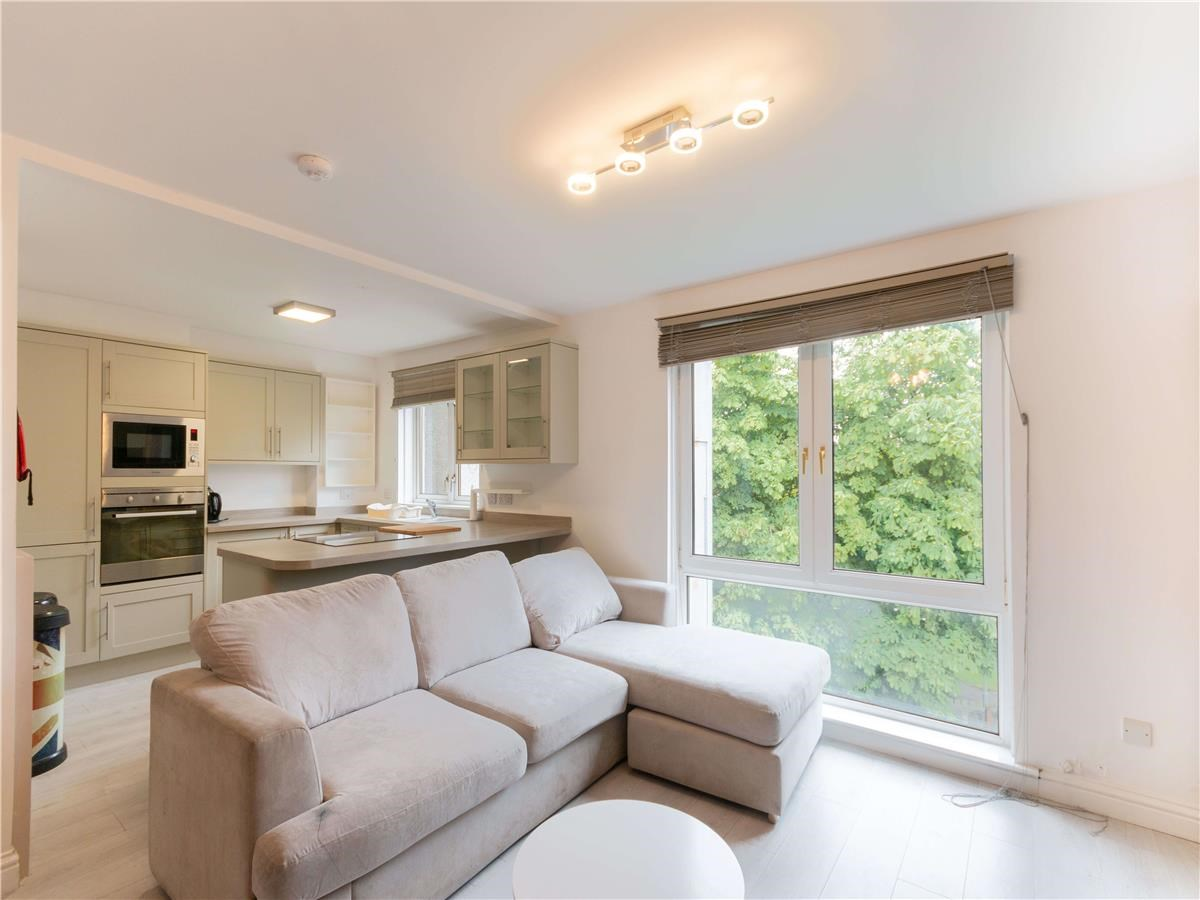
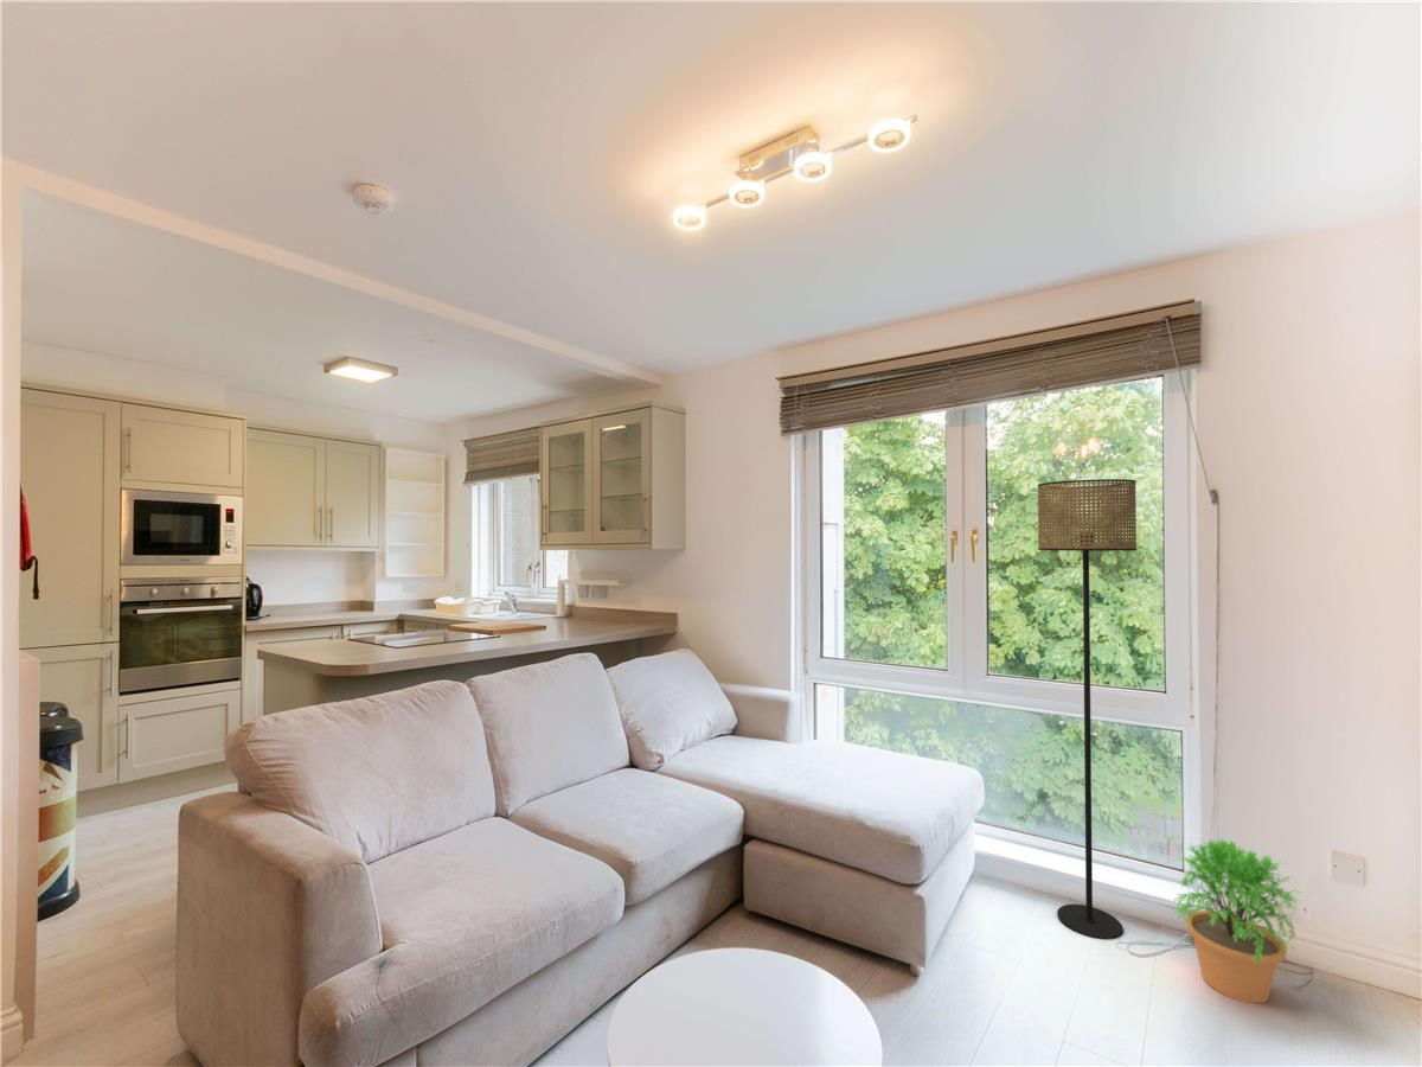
+ potted plant [1172,837,1305,1004]
+ floor lamp [1037,478,1138,940]
